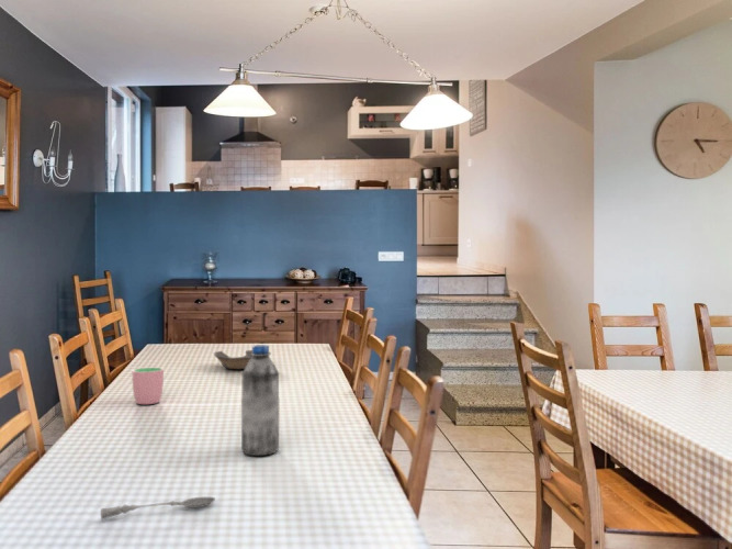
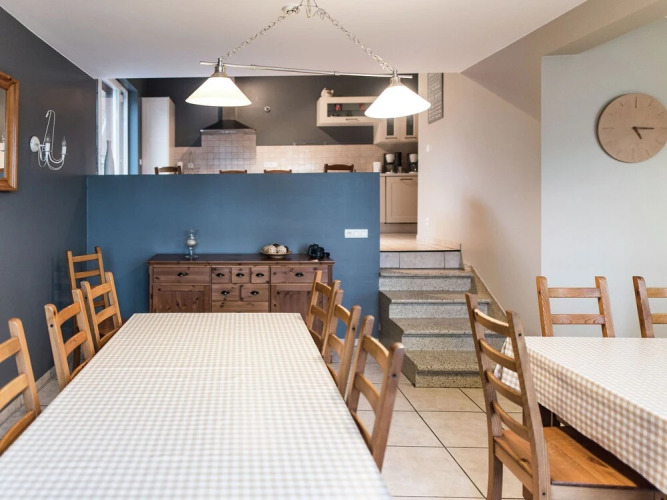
- water bottle [240,344,280,457]
- bowl [213,349,272,370]
- soupspoon [100,496,216,520]
- cup [132,367,165,405]
